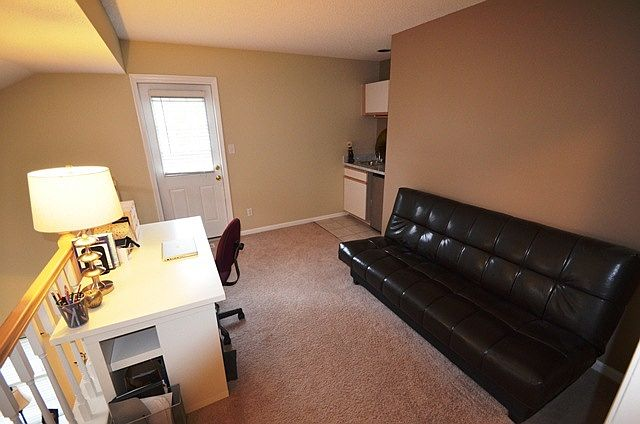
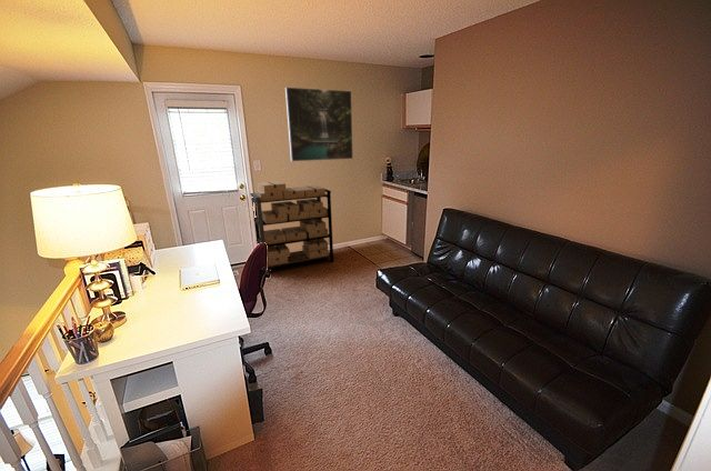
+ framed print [284,86,354,162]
+ shelving unit [249,180,334,269]
